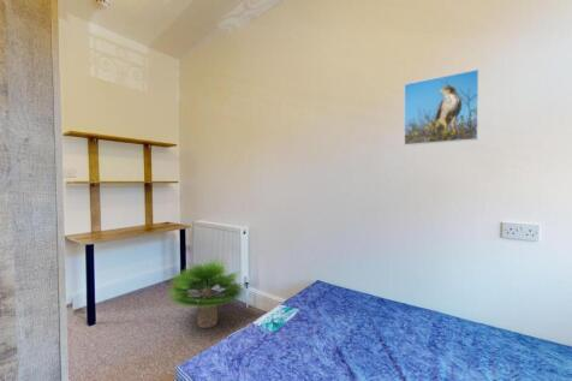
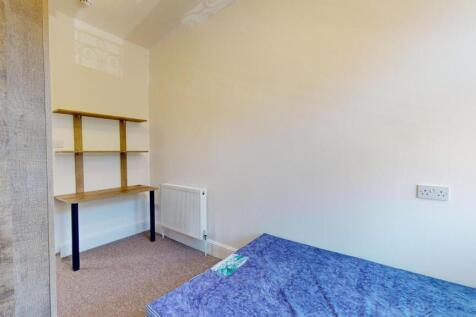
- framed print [403,69,479,147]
- potted plant [166,256,245,329]
